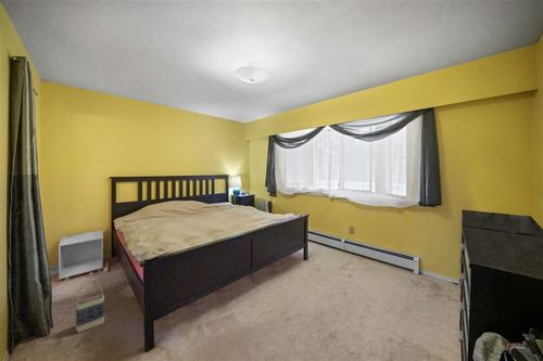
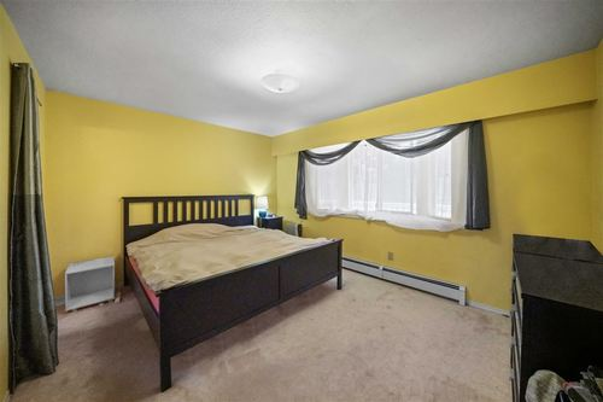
- bag [75,278,105,334]
